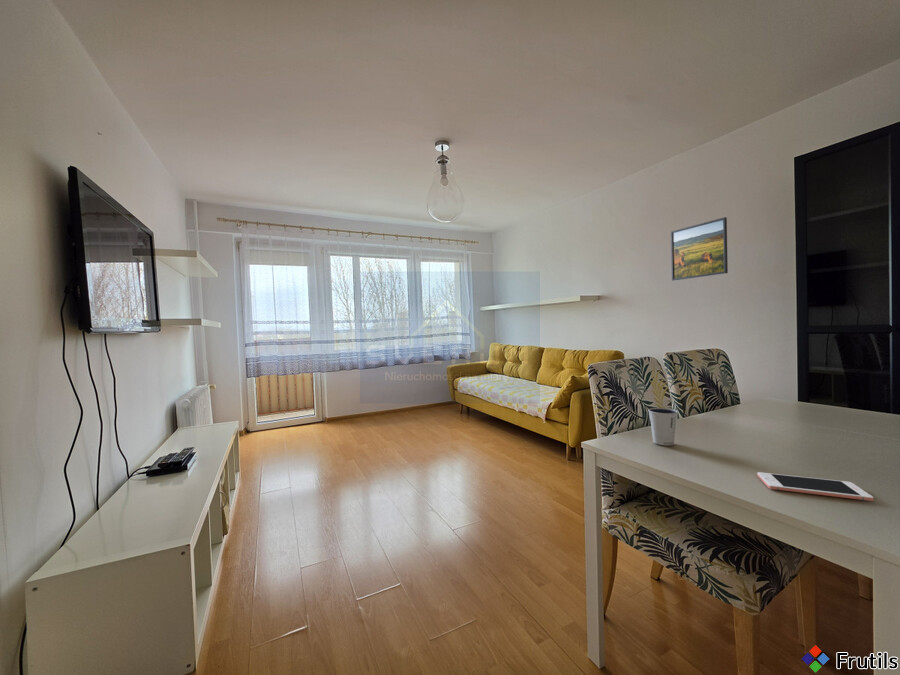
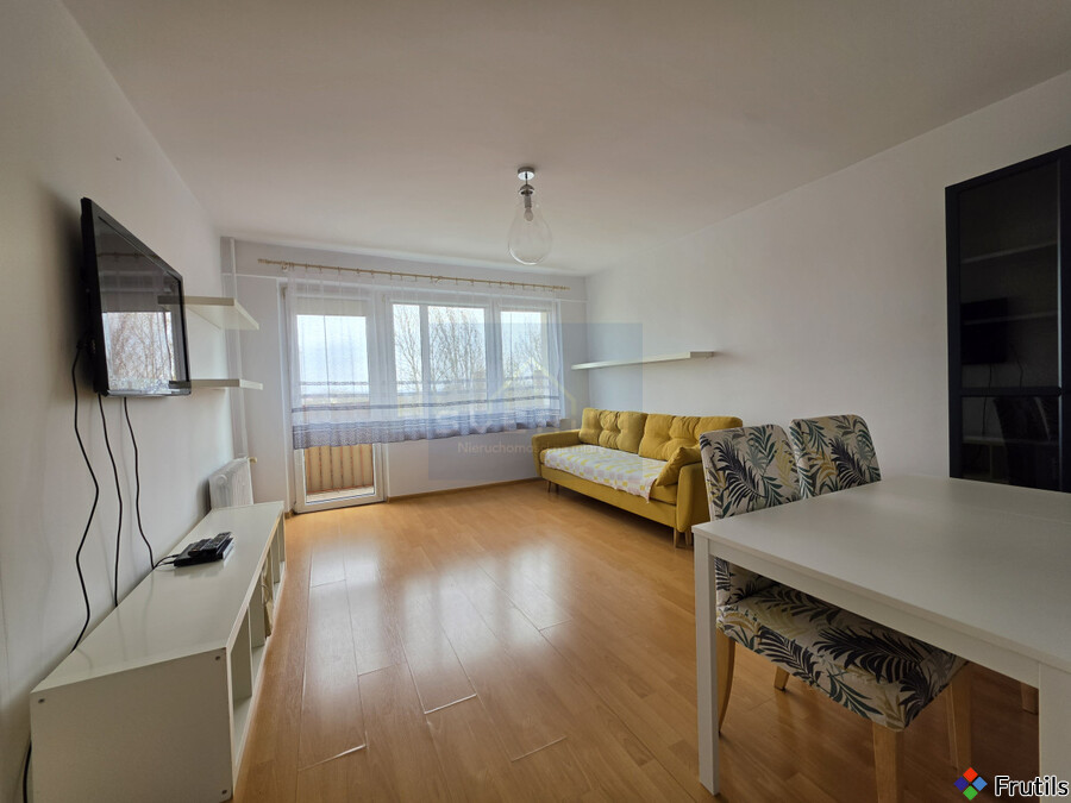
- cell phone [756,471,874,502]
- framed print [670,216,729,282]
- dixie cup [647,407,679,446]
